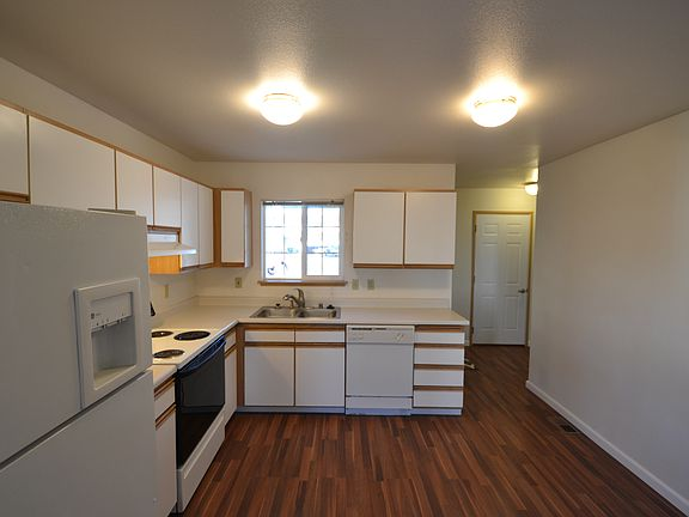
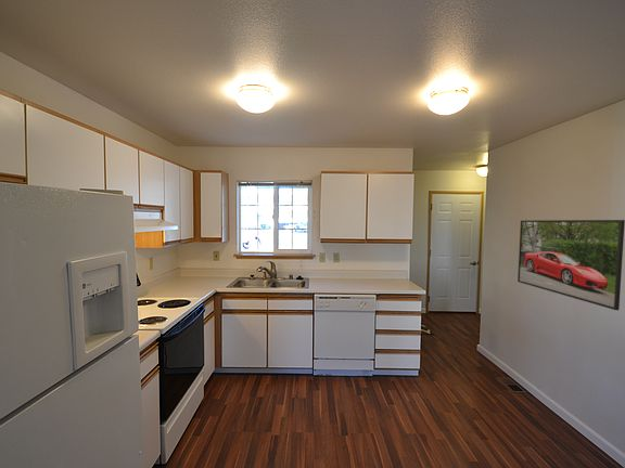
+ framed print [516,219,625,311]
